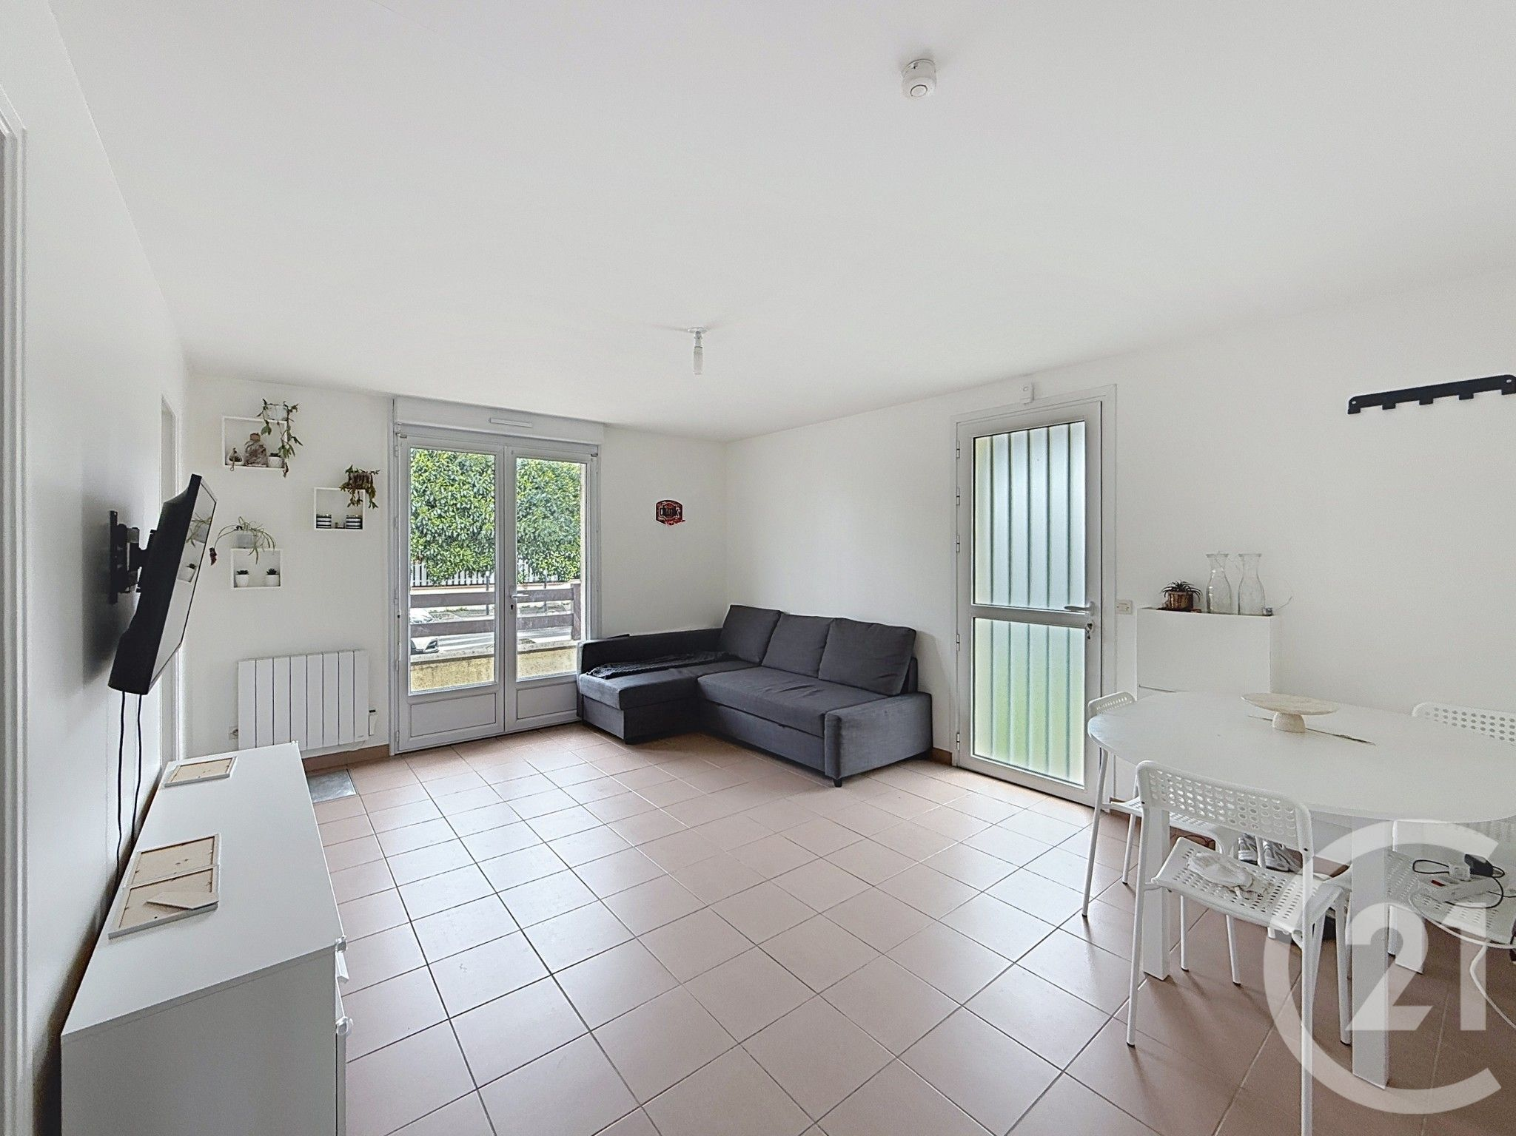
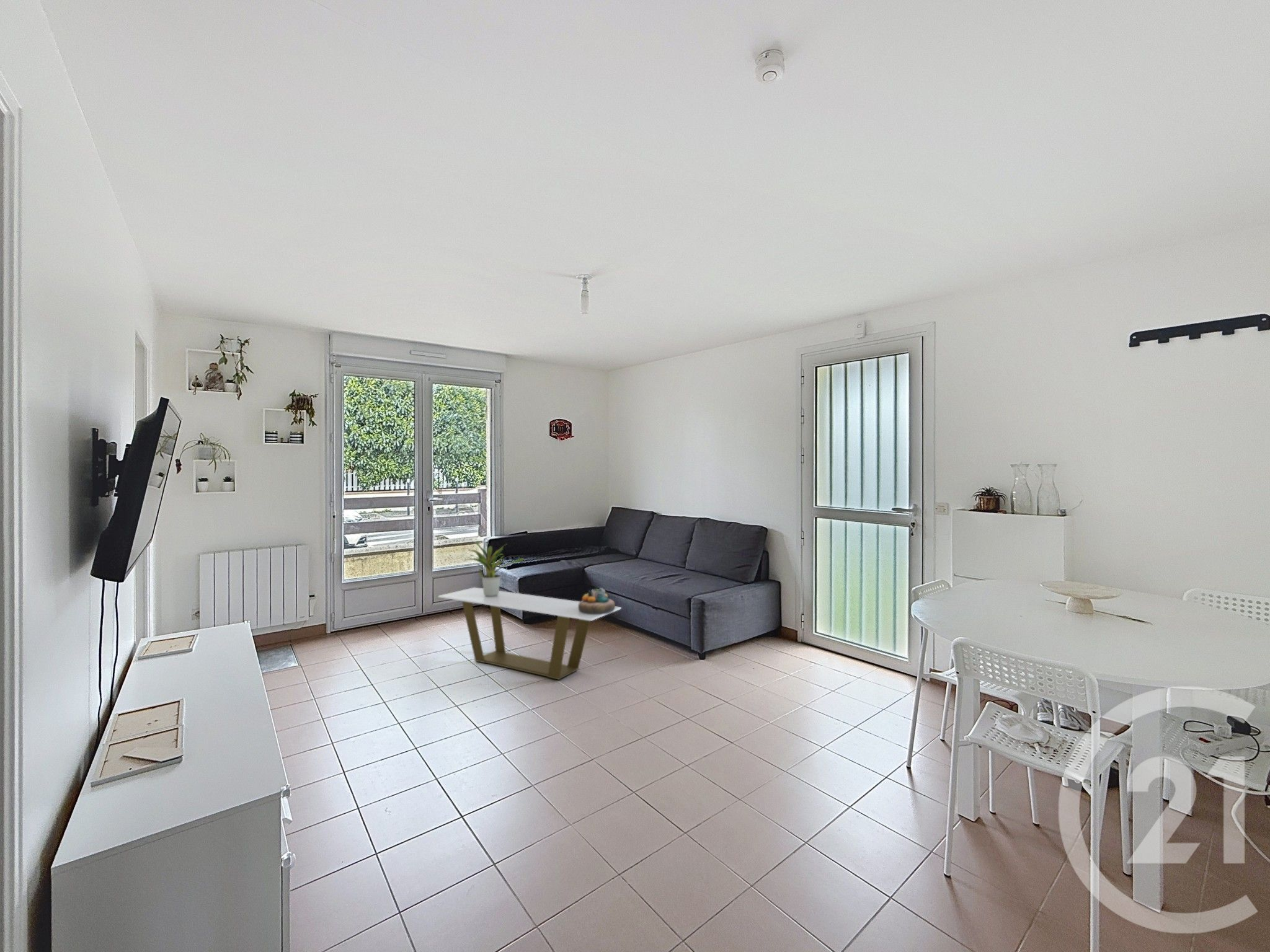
+ decorative bowl [579,587,616,614]
+ coffee table [438,587,622,681]
+ potted plant [464,541,525,597]
